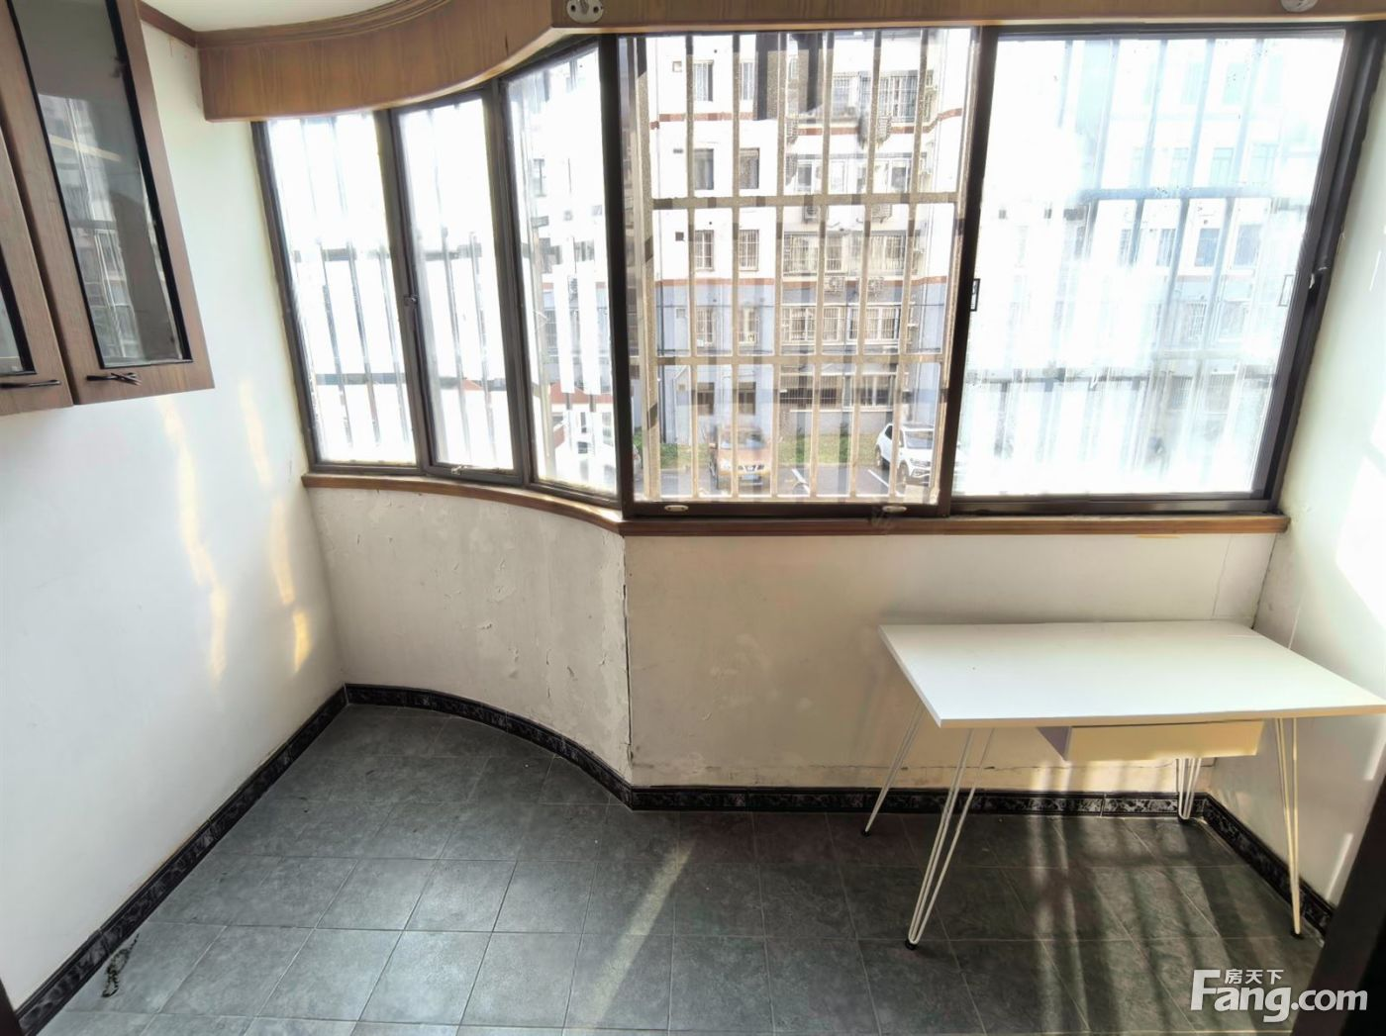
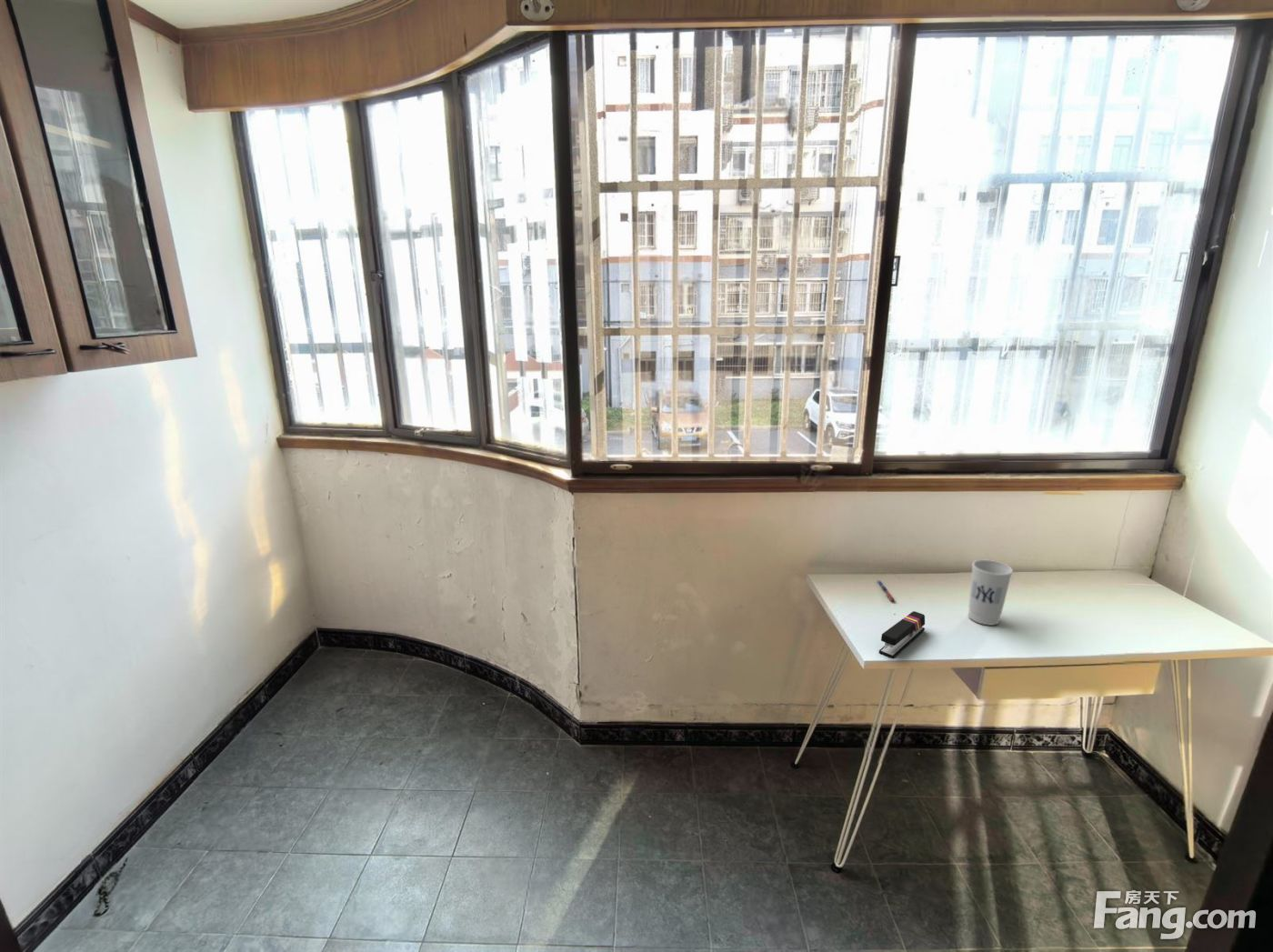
+ stapler [878,610,926,659]
+ pen [877,578,896,602]
+ cup [967,559,1014,626]
